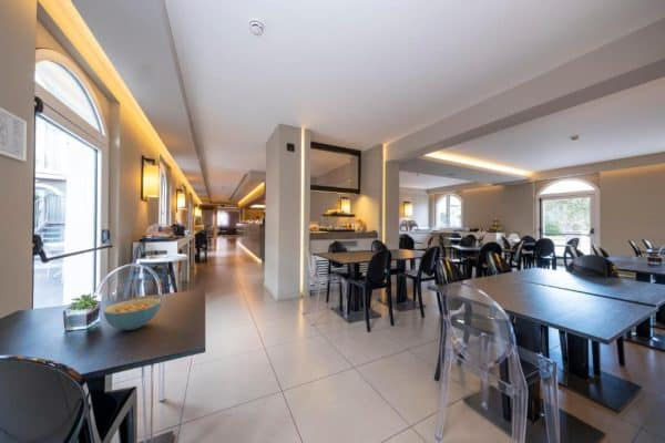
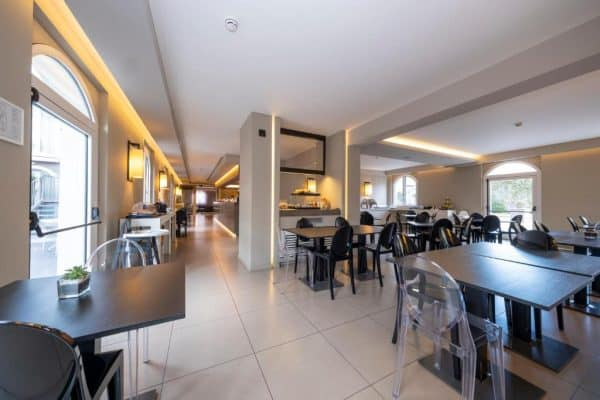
- cereal bowl [102,297,162,331]
